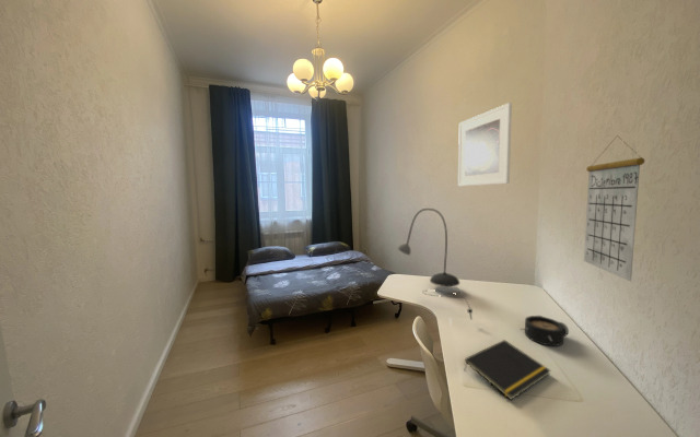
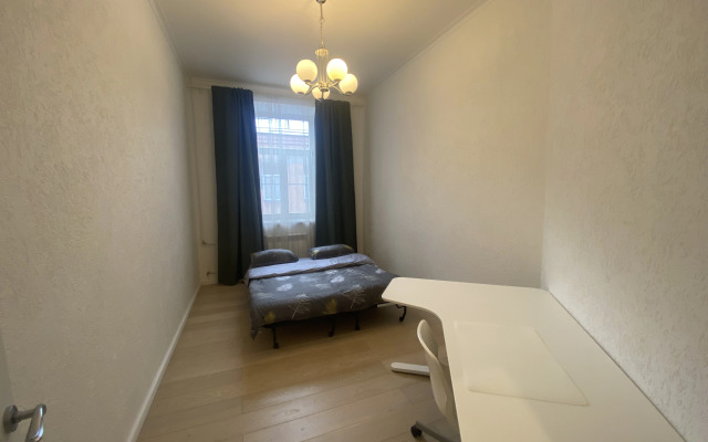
- notepad [463,339,551,401]
- calendar [583,134,645,282]
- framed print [457,102,513,187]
- desk lamp [396,208,474,320]
- alarm clock [520,315,570,347]
